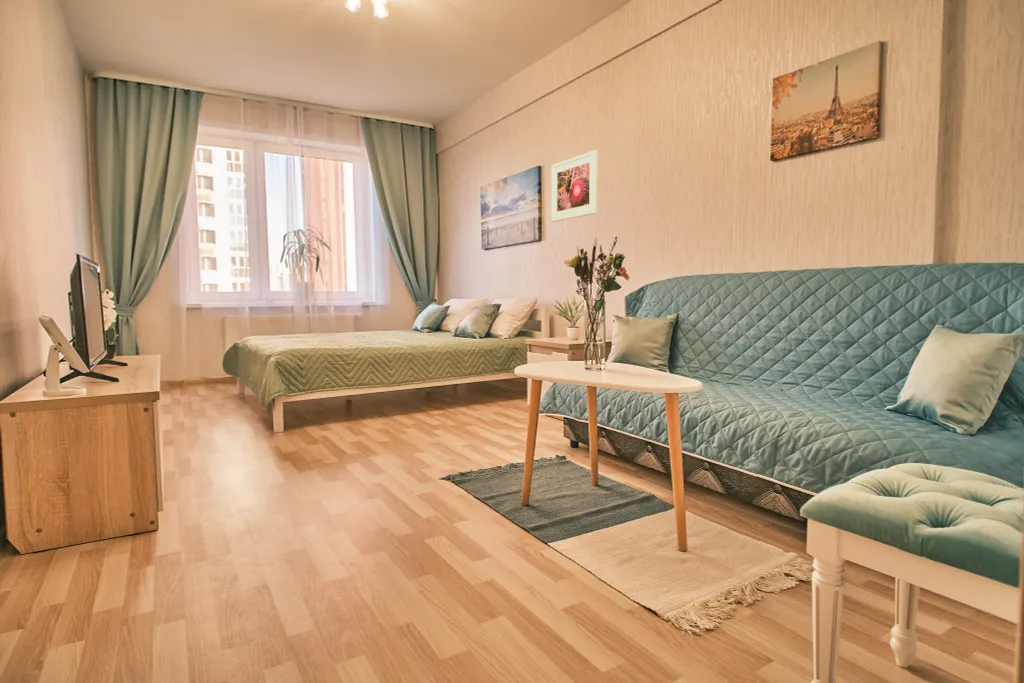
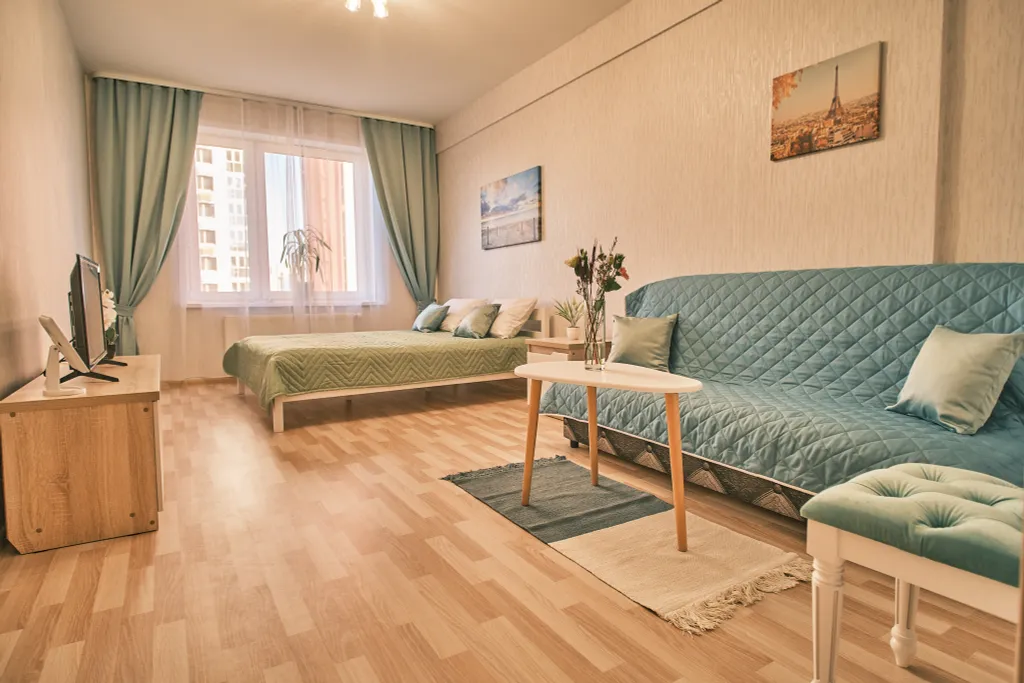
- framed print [550,149,599,223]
